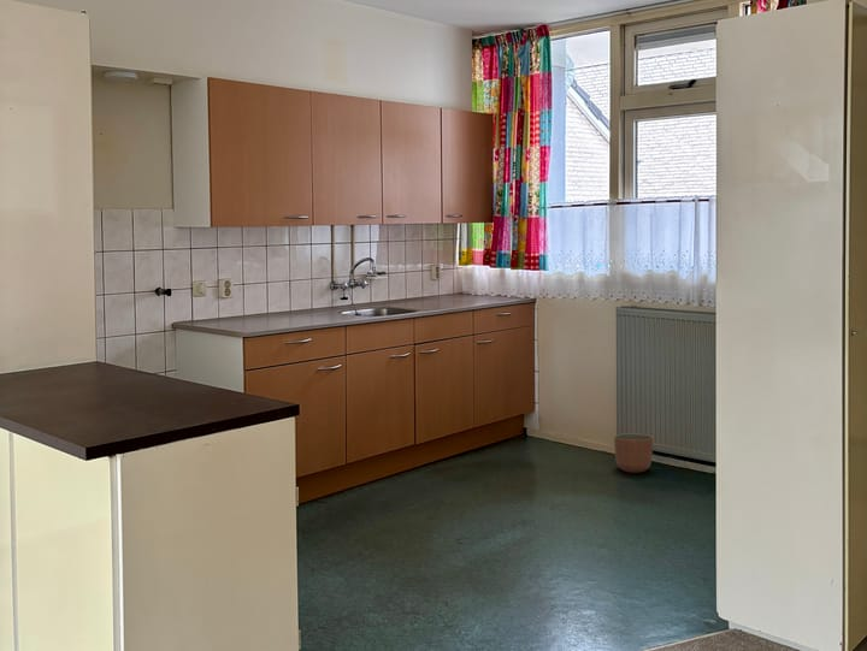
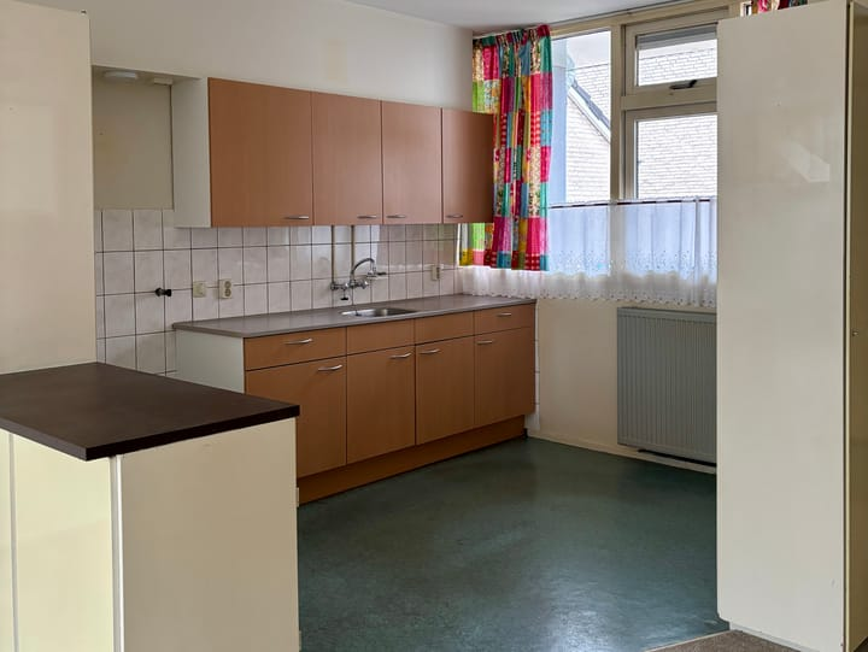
- planter [613,432,654,474]
